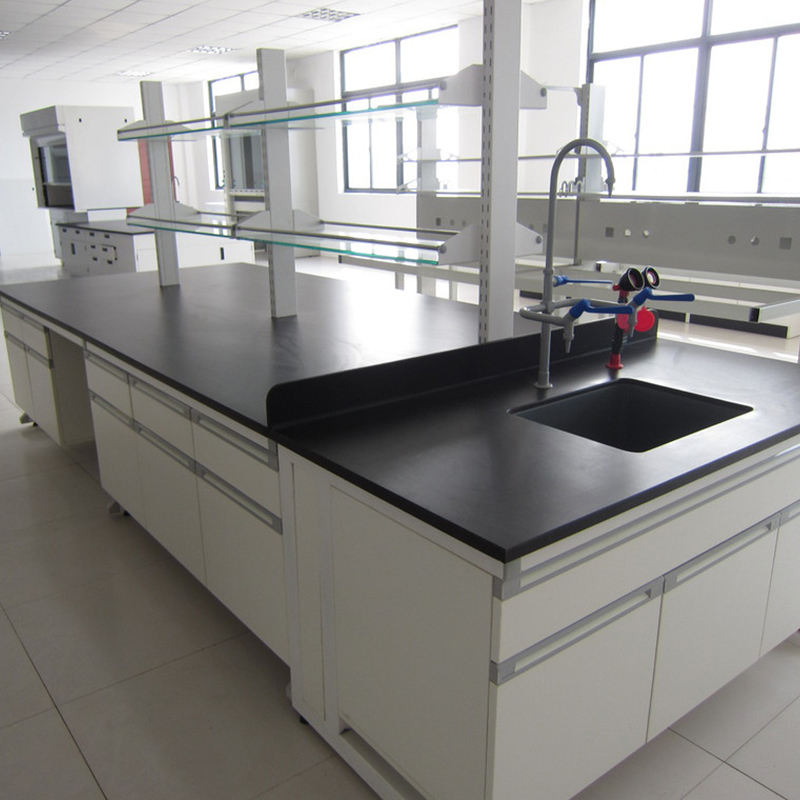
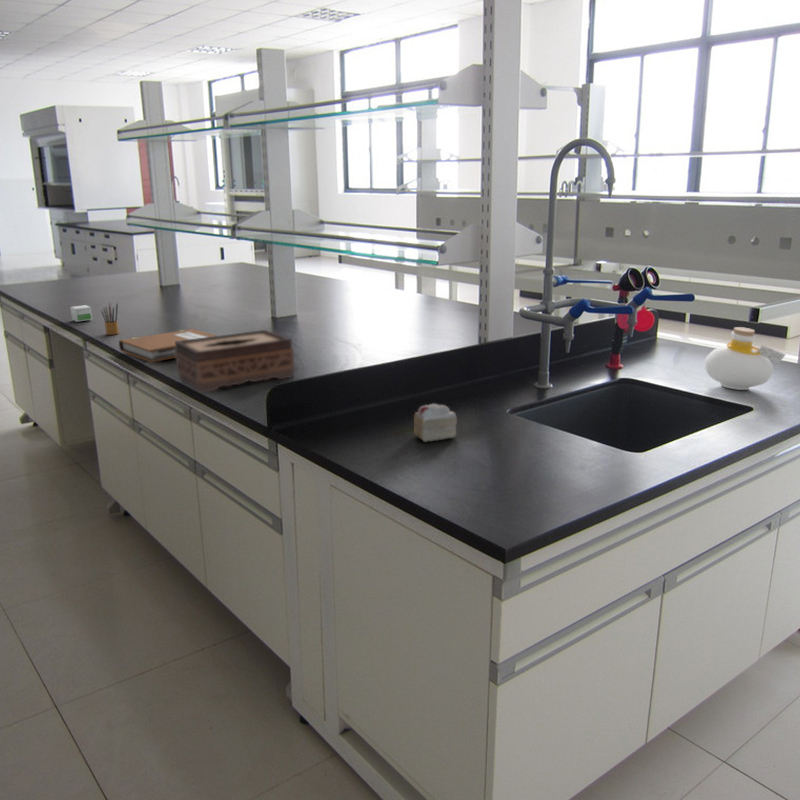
+ tissue box [175,329,295,394]
+ cake slice [413,403,458,443]
+ notebook [118,328,218,363]
+ small box [69,304,93,323]
+ pencil box [100,302,120,336]
+ bottle [704,326,786,391]
